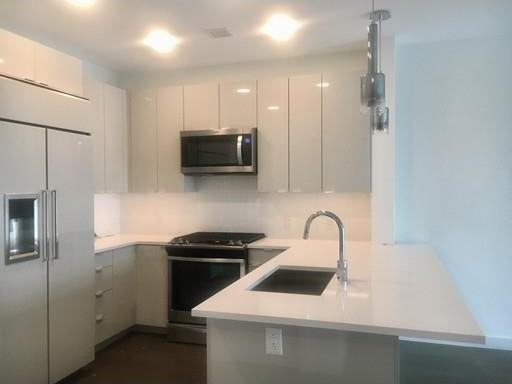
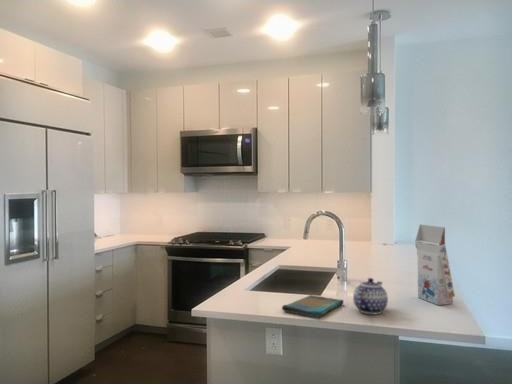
+ teapot [352,277,389,315]
+ dish towel [281,294,345,319]
+ gift box [414,224,456,306]
